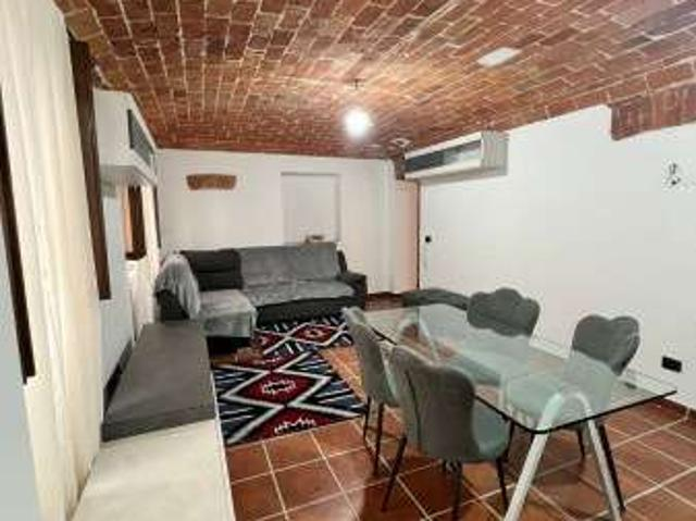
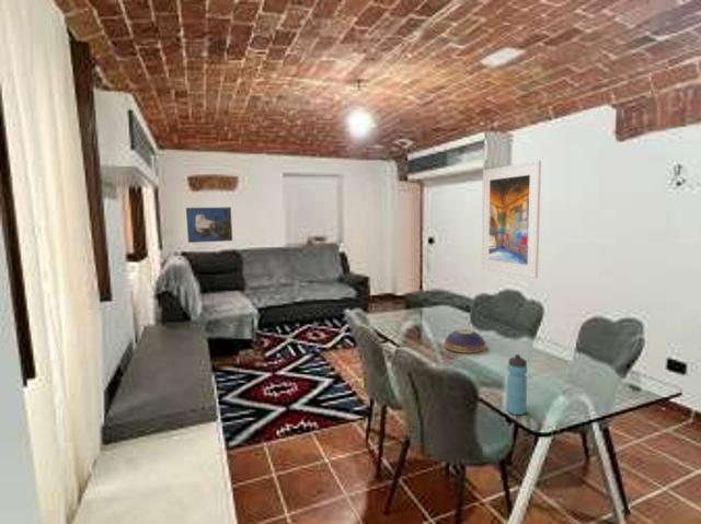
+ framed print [185,206,233,244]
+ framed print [481,160,542,280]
+ water bottle [506,353,528,416]
+ decorative bowl [444,328,487,354]
